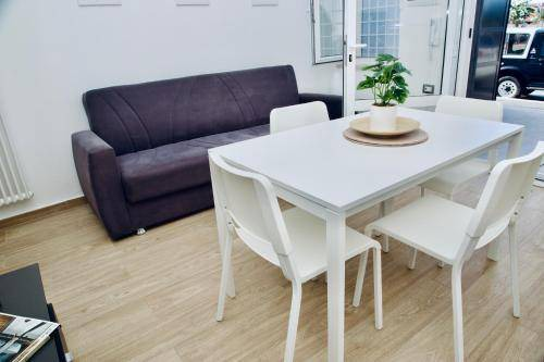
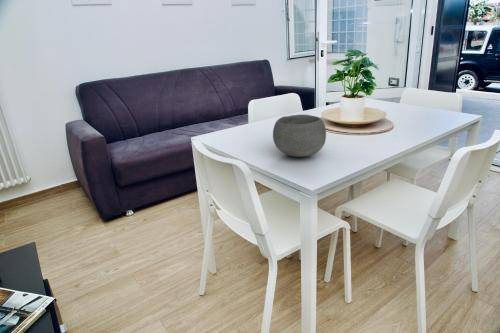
+ bowl [272,114,327,158]
